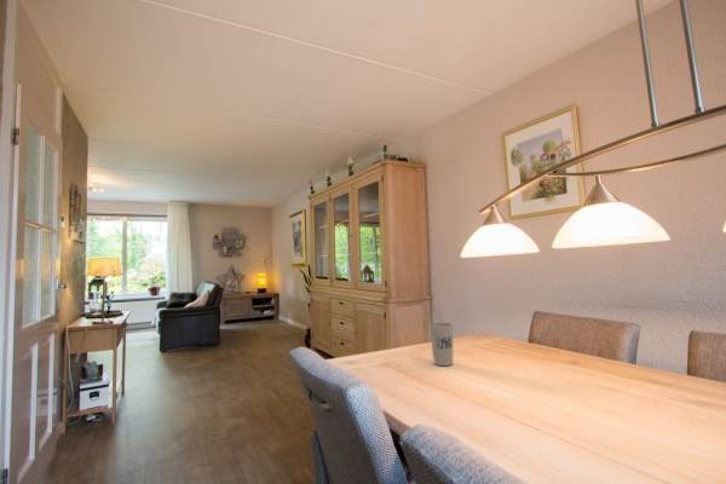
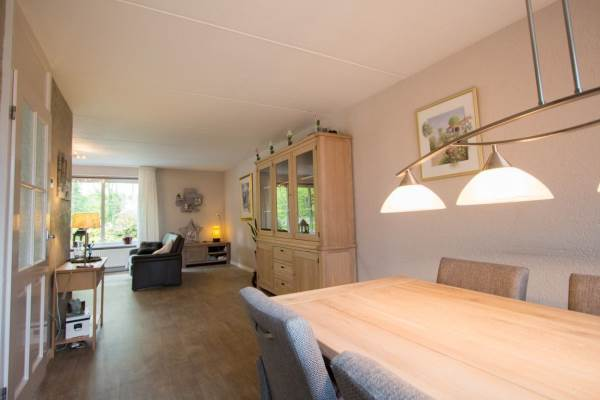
- cup [428,322,454,367]
